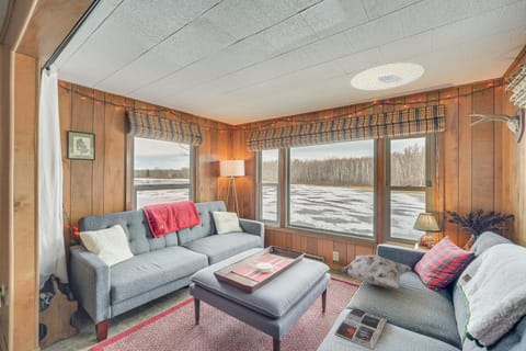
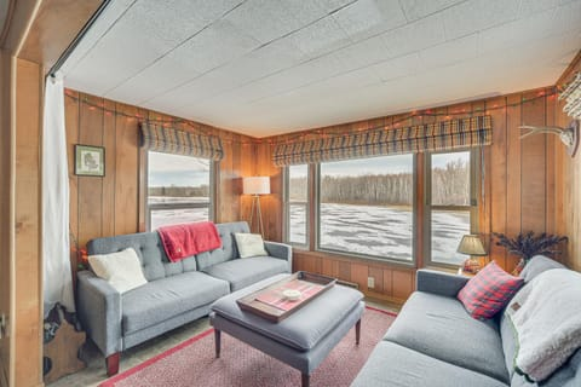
- ceiling light [350,61,425,91]
- decorative pillow [335,254,412,290]
- magazine [334,307,388,351]
